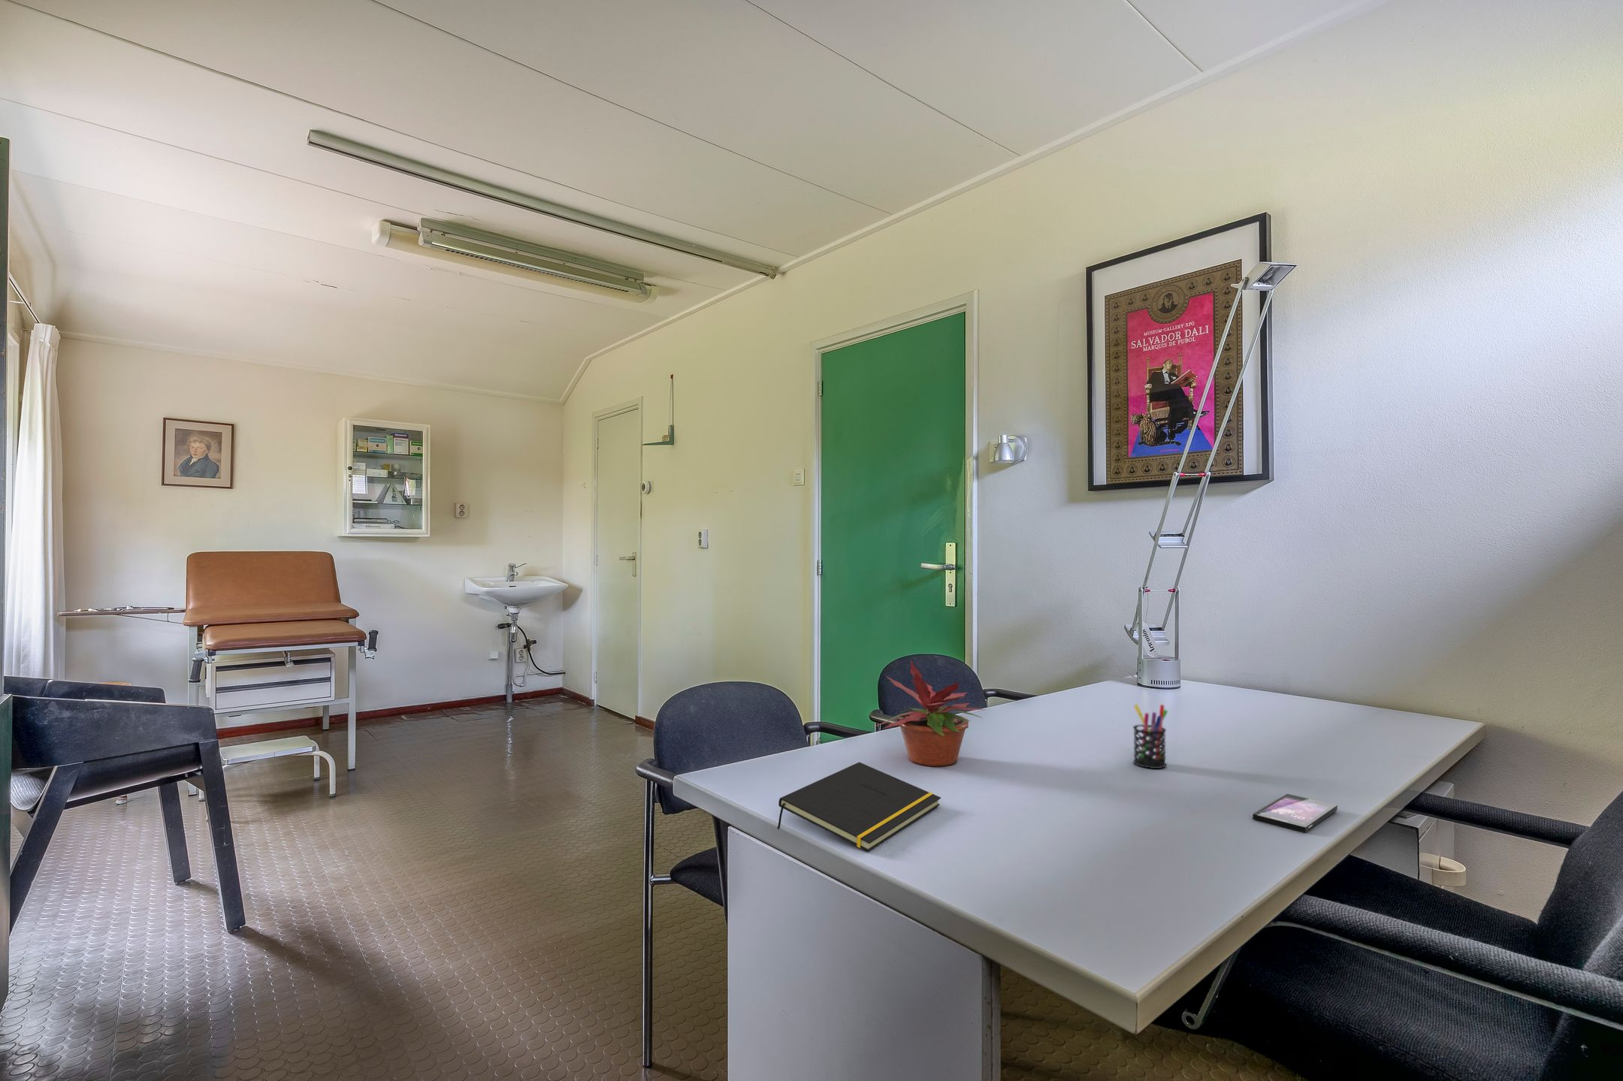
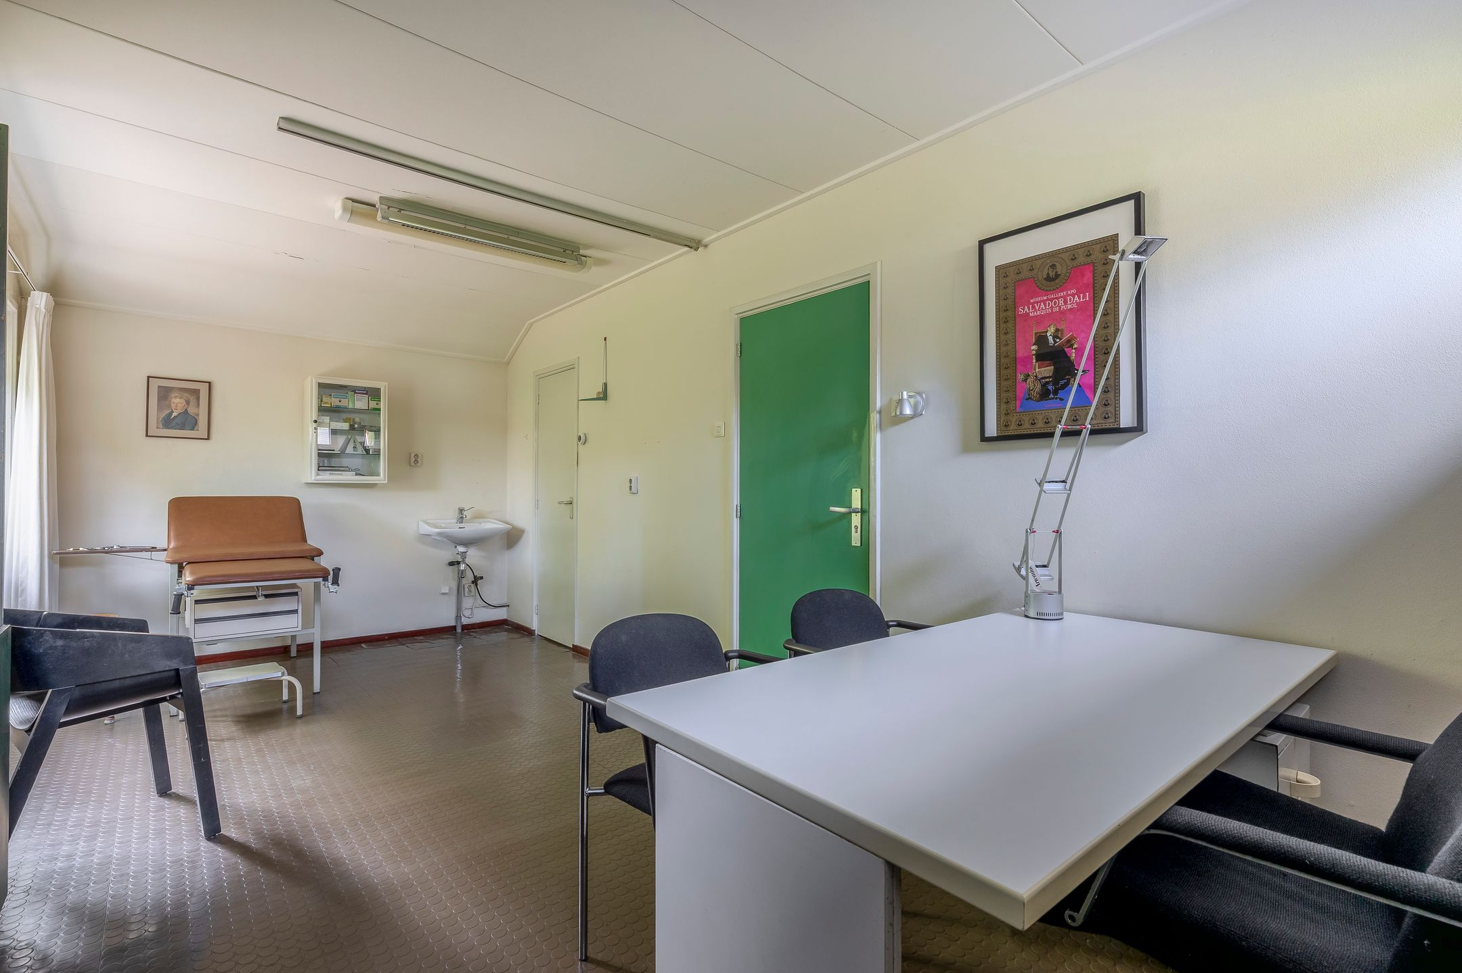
- pen holder [1132,703,1168,770]
- smartphone [1251,794,1338,834]
- notepad [776,761,941,852]
- potted plant [868,659,988,767]
